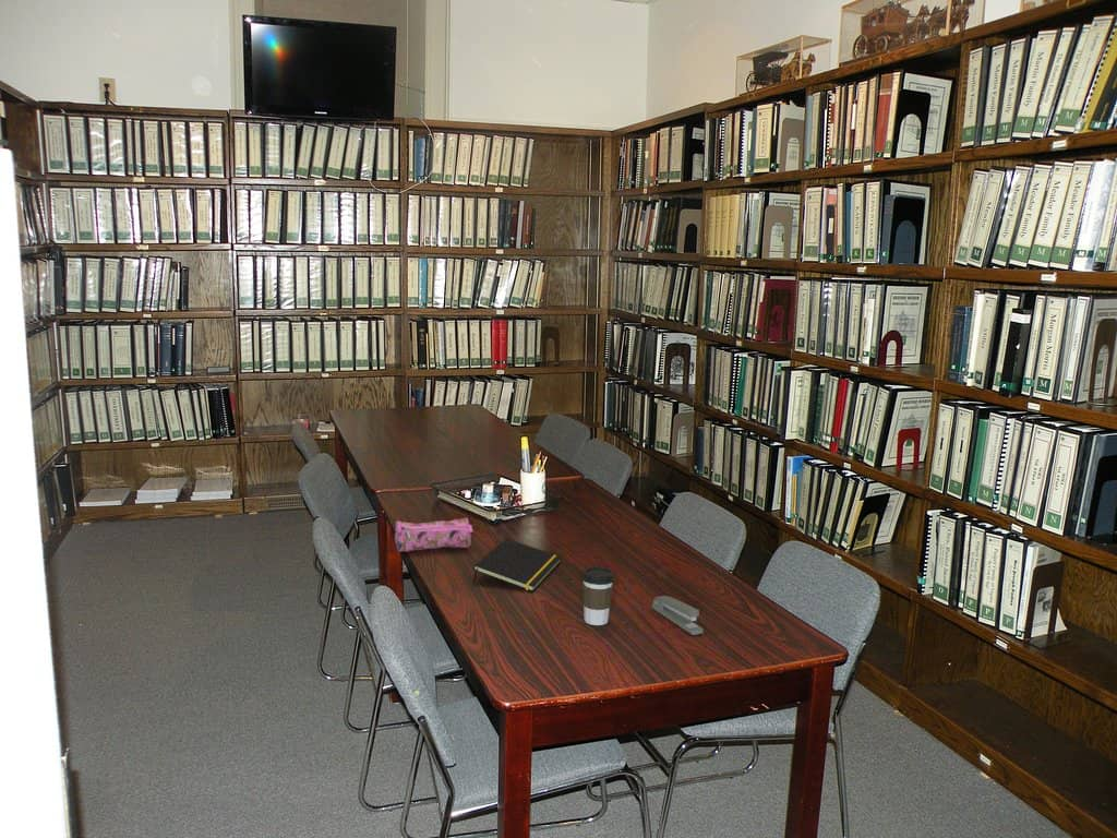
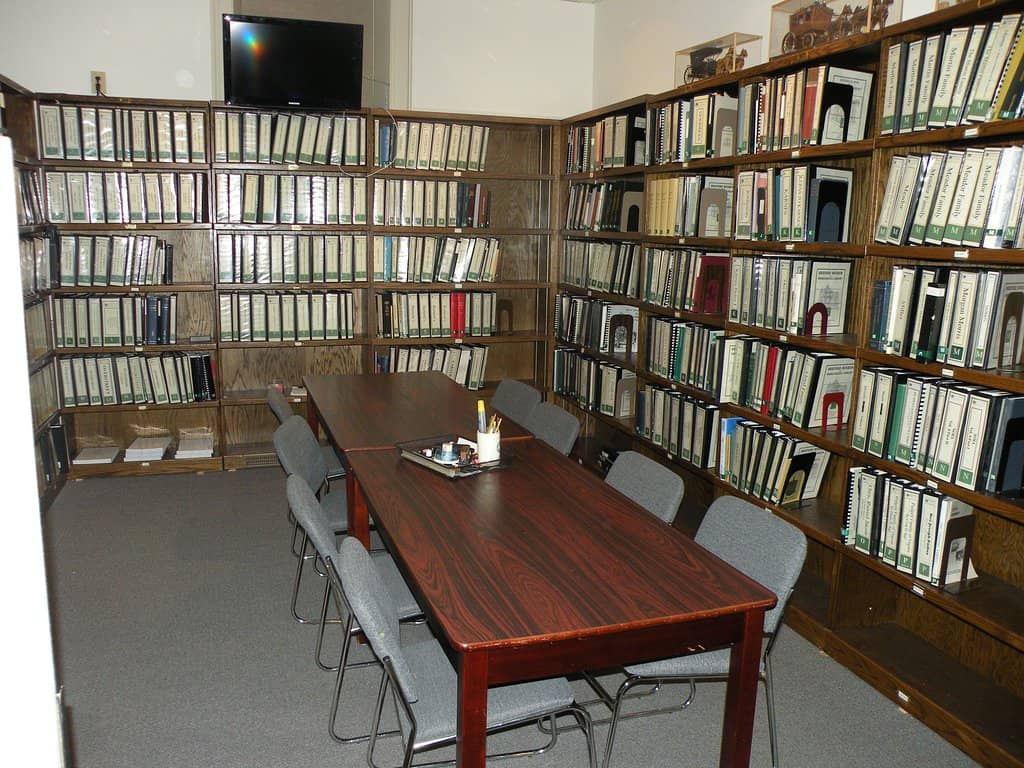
- coffee cup [580,565,615,626]
- pencil case [394,516,475,553]
- stapler [650,595,705,636]
- notepad [472,538,562,592]
